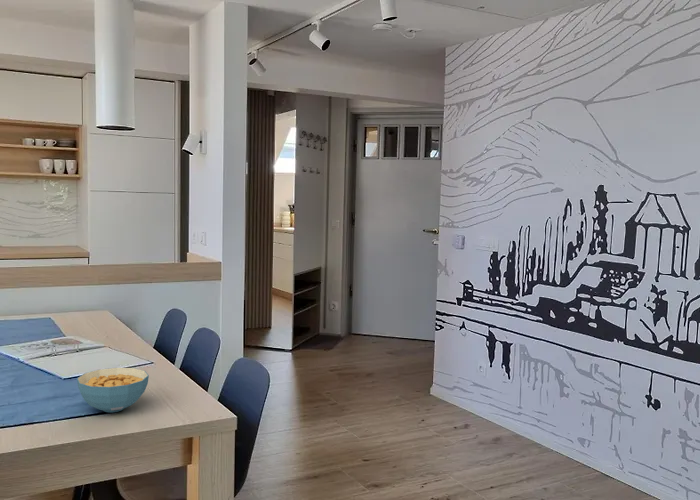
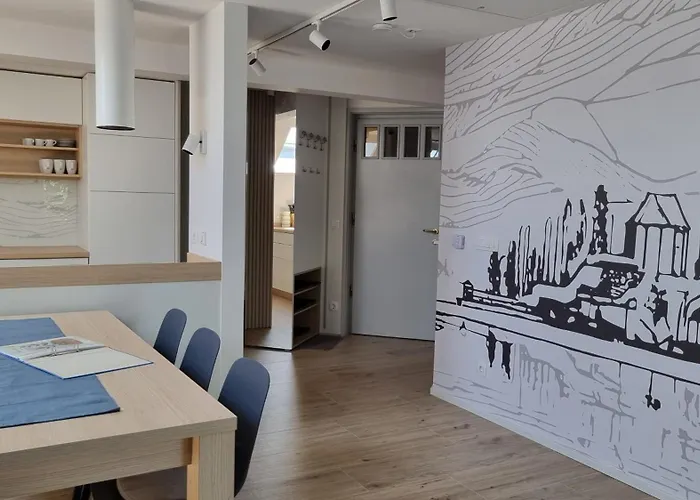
- cereal bowl [76,367,150,413]
